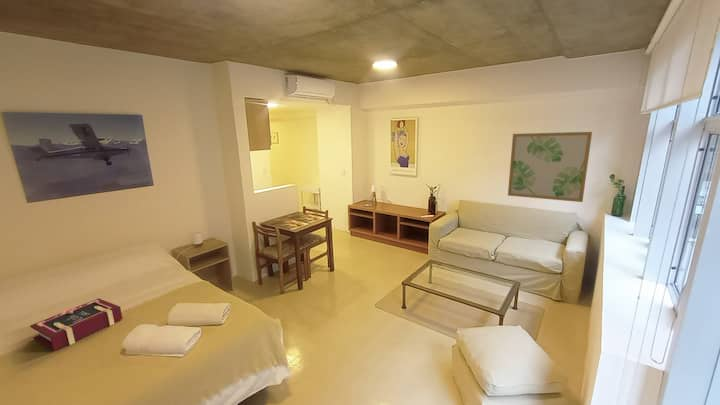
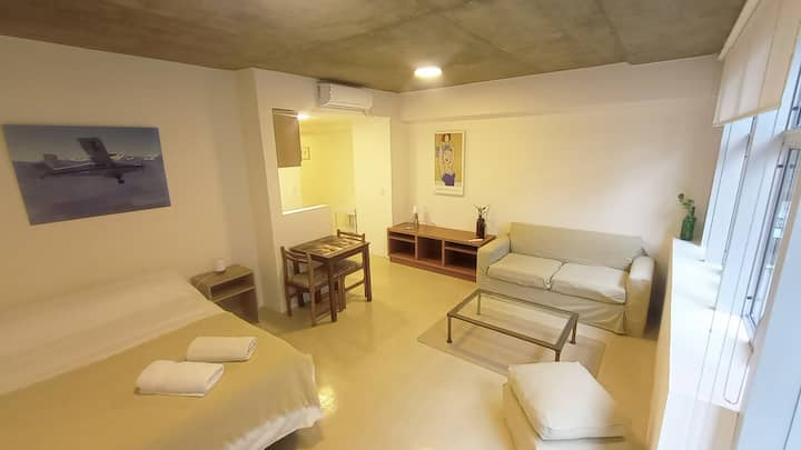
- book [29,298,123,352]
- wall art [507,131,593,203]
